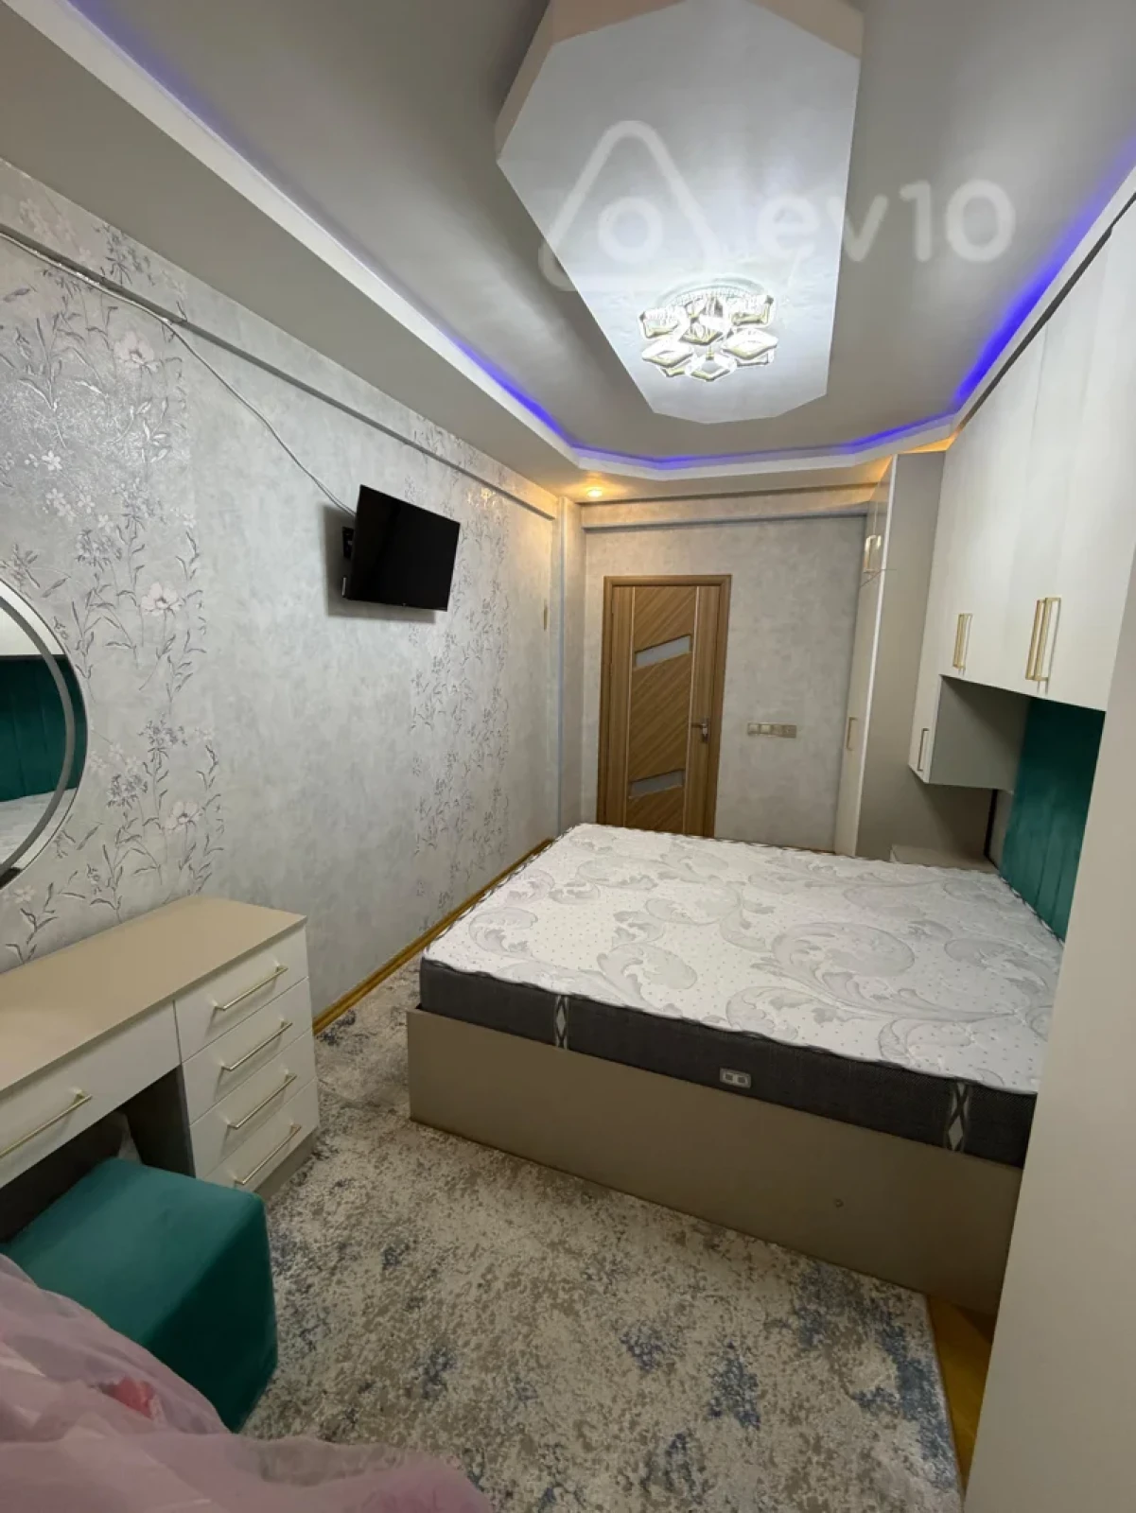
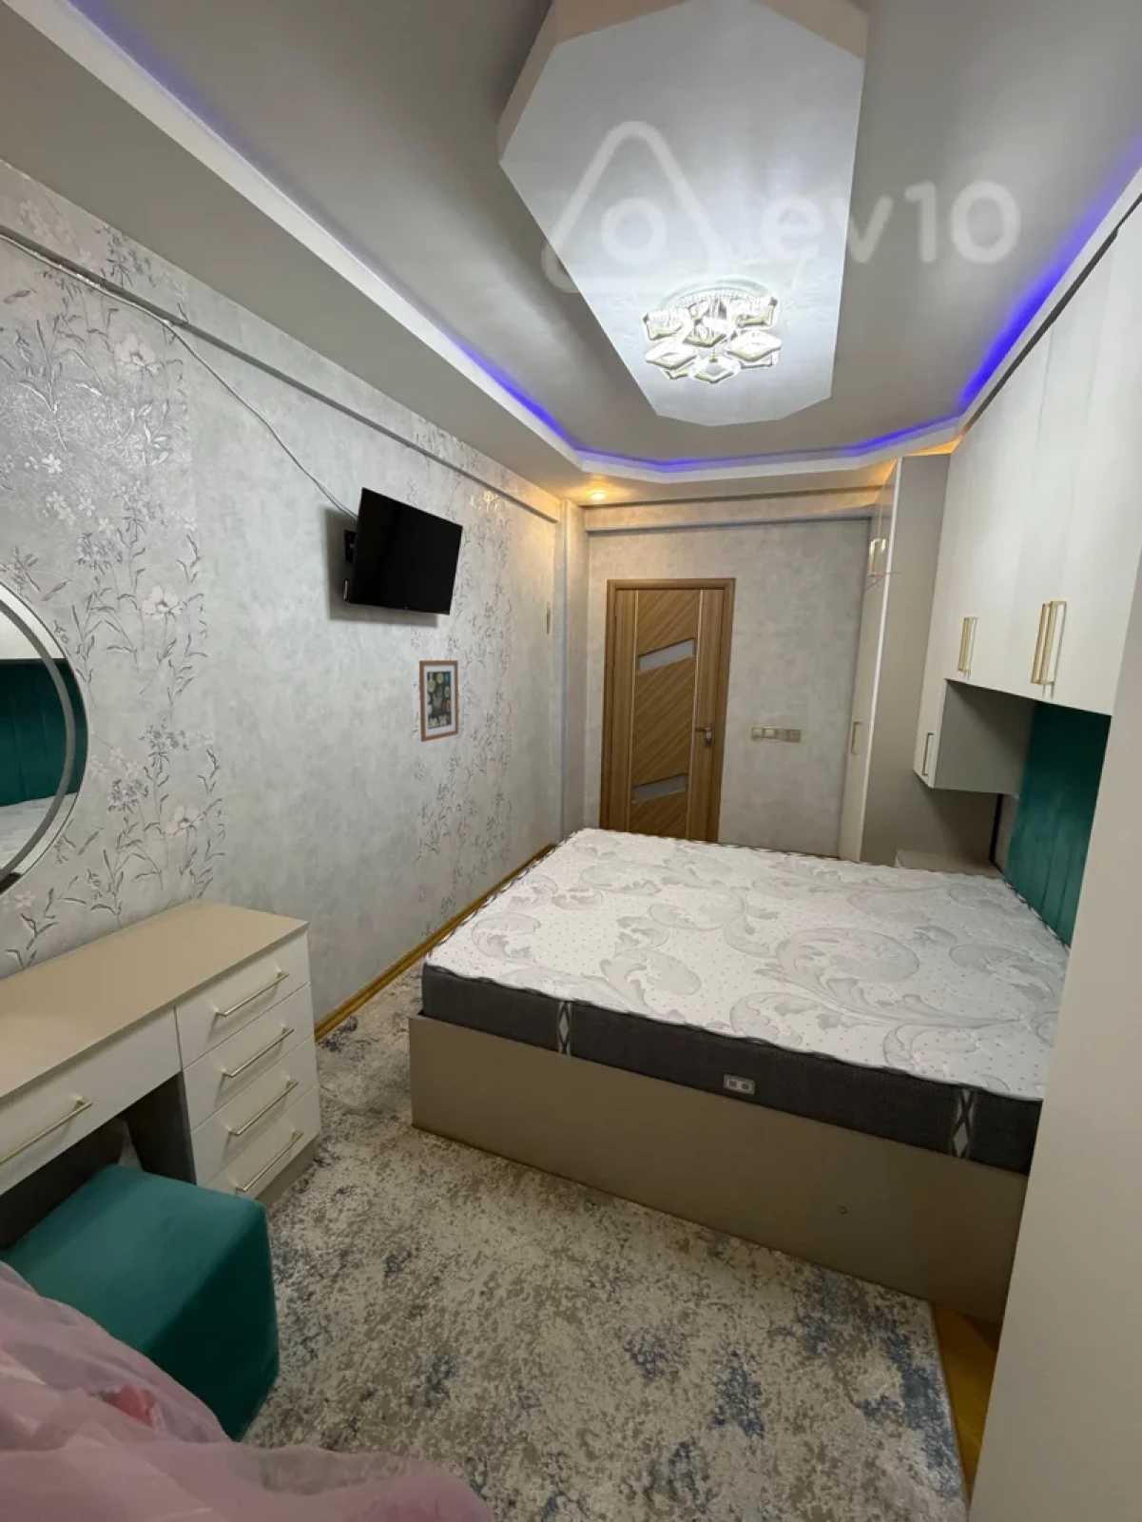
+ wall art [419,659,459,743]
